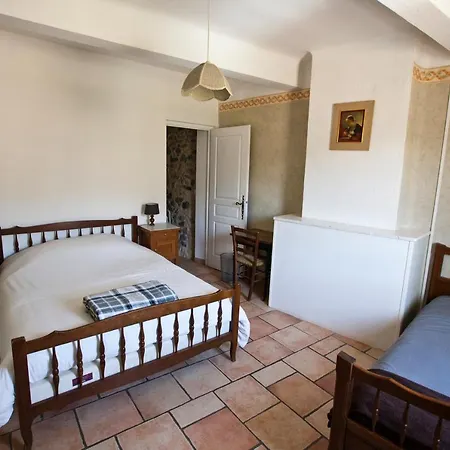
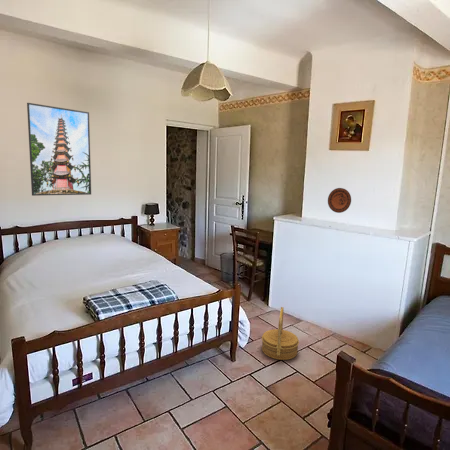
+ decorative plate [327,187,352,214]
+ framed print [26,102,92,197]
+ basket [261,306,300,361]
